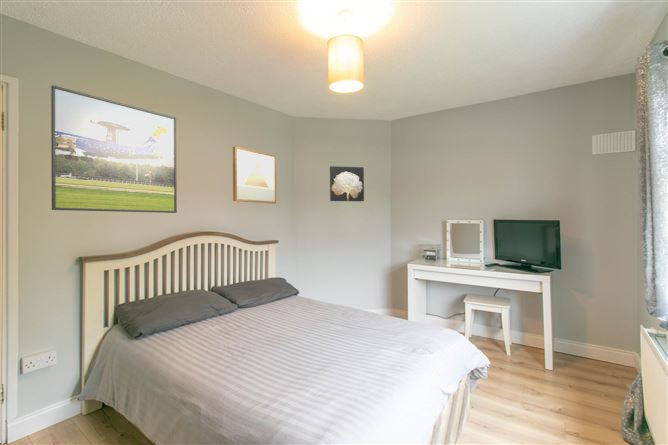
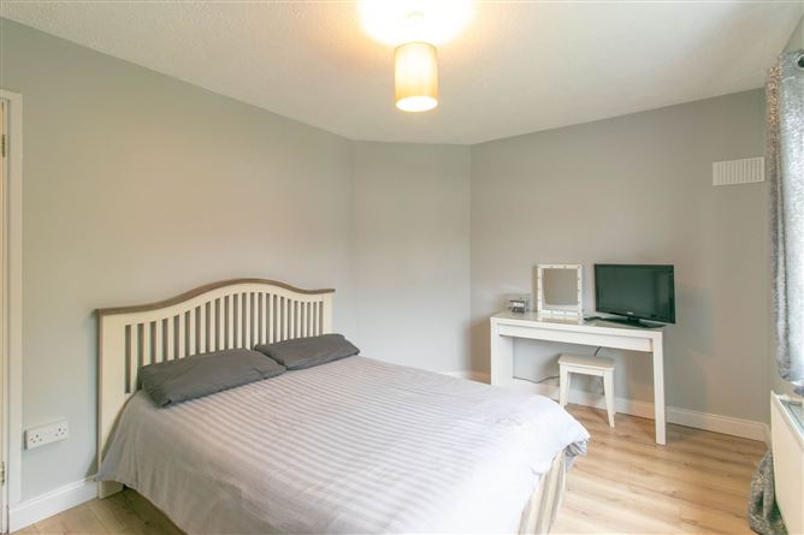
- wall art [232,145,277,204]
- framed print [50,84,178,214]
- wall art [329,165,365,202]
